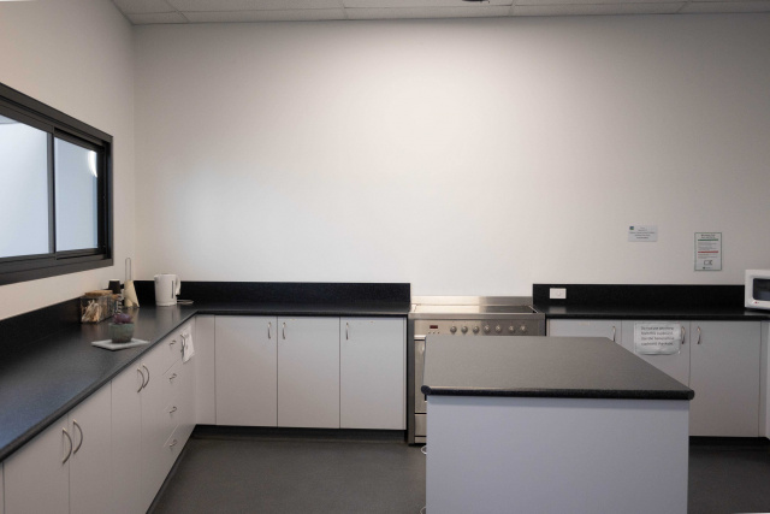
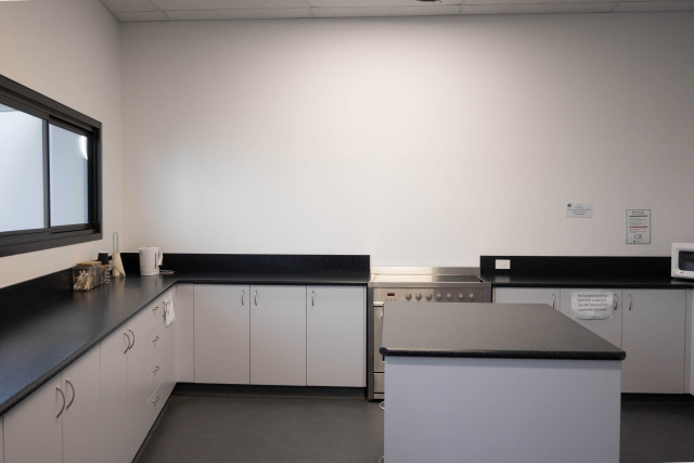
- succulent plant [90,313,152,350]
